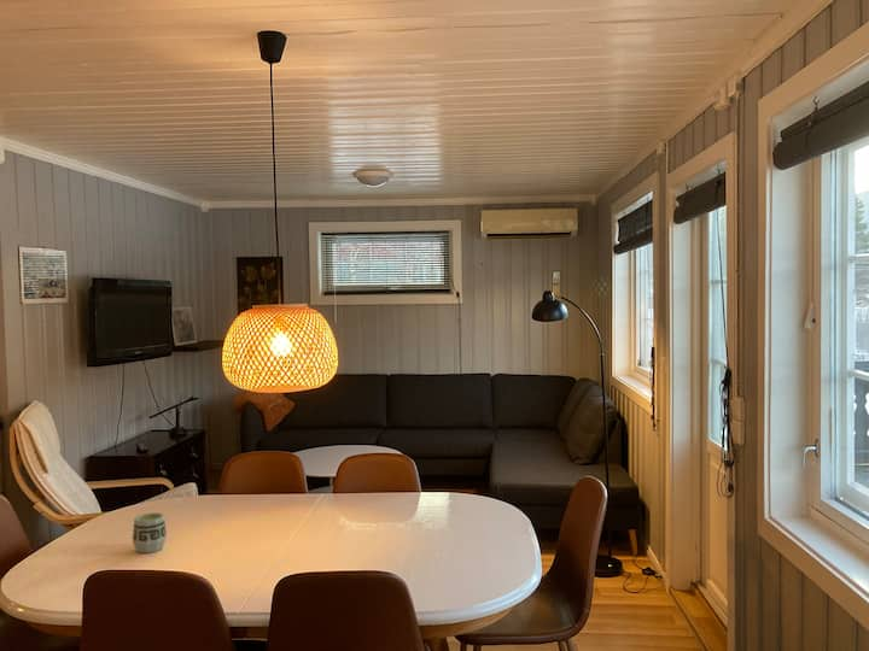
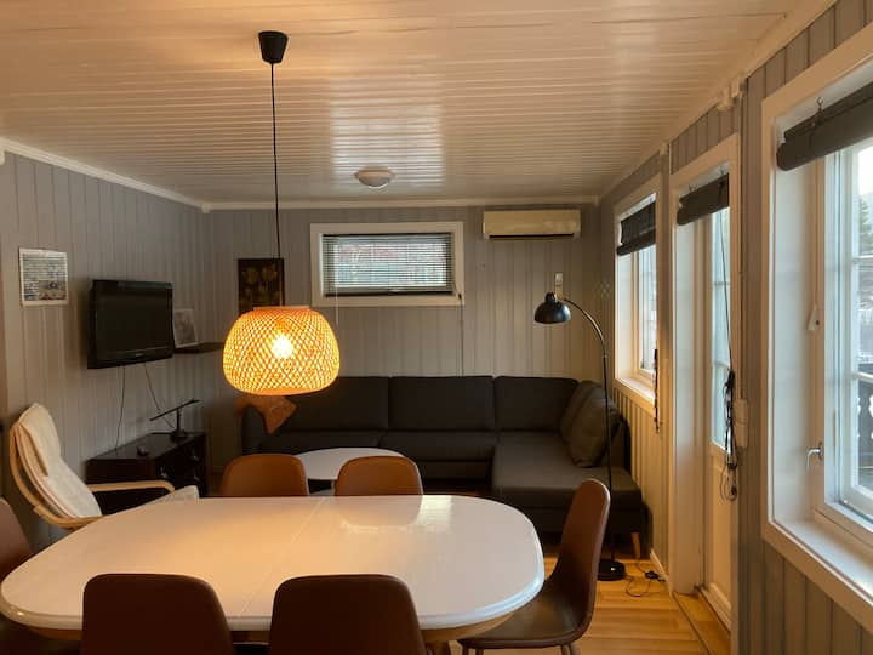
- cup [132,511,168,555]
